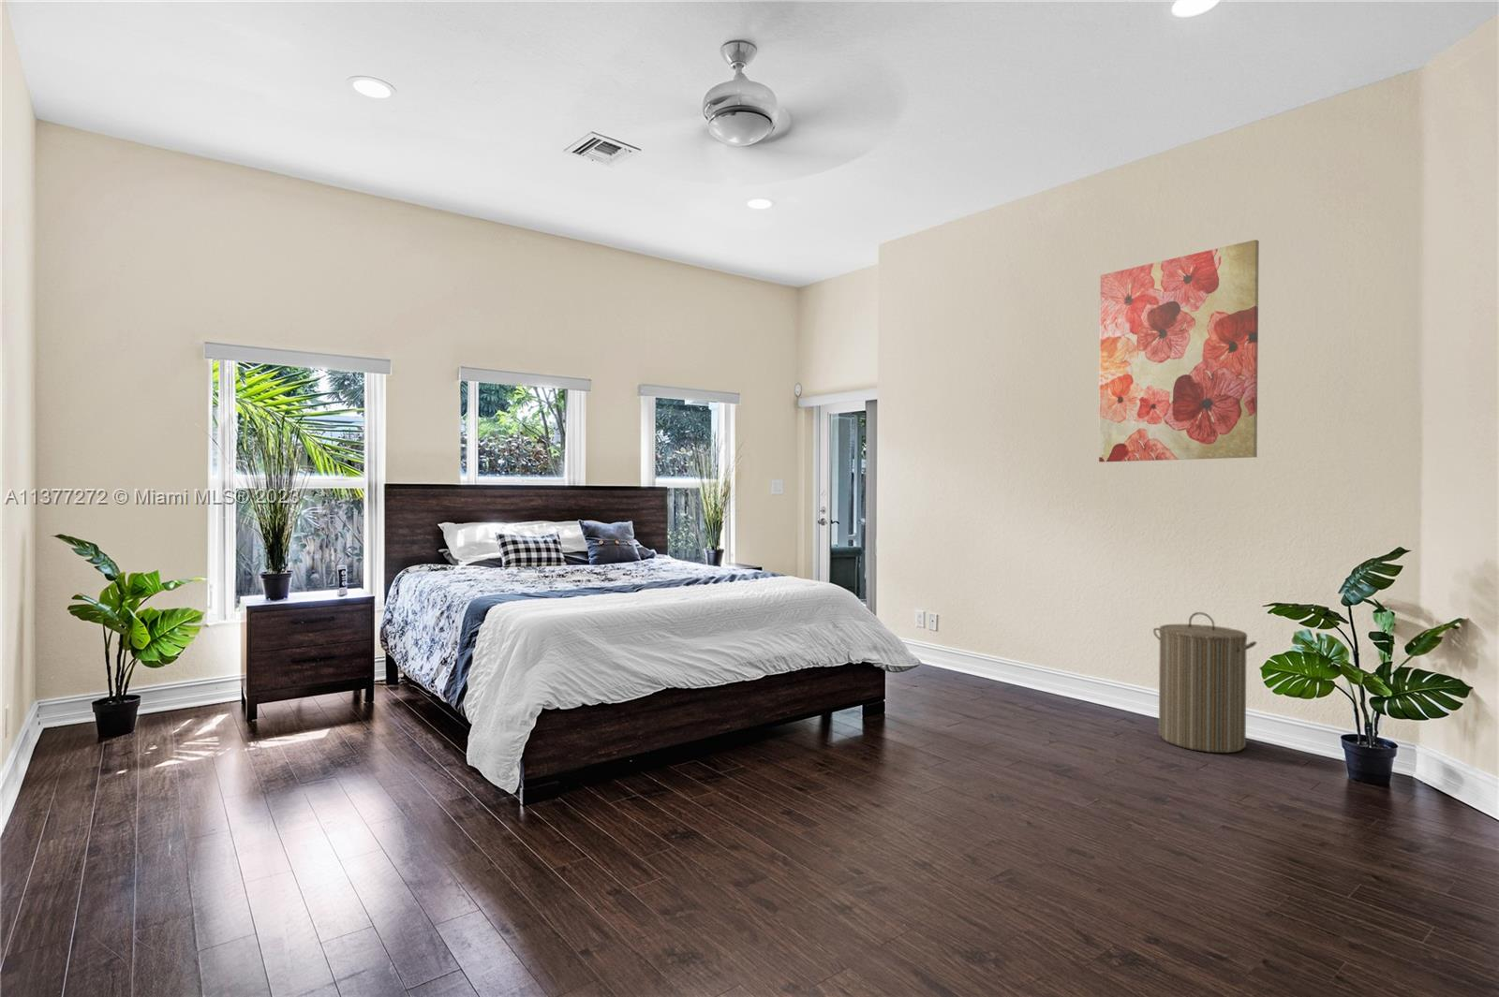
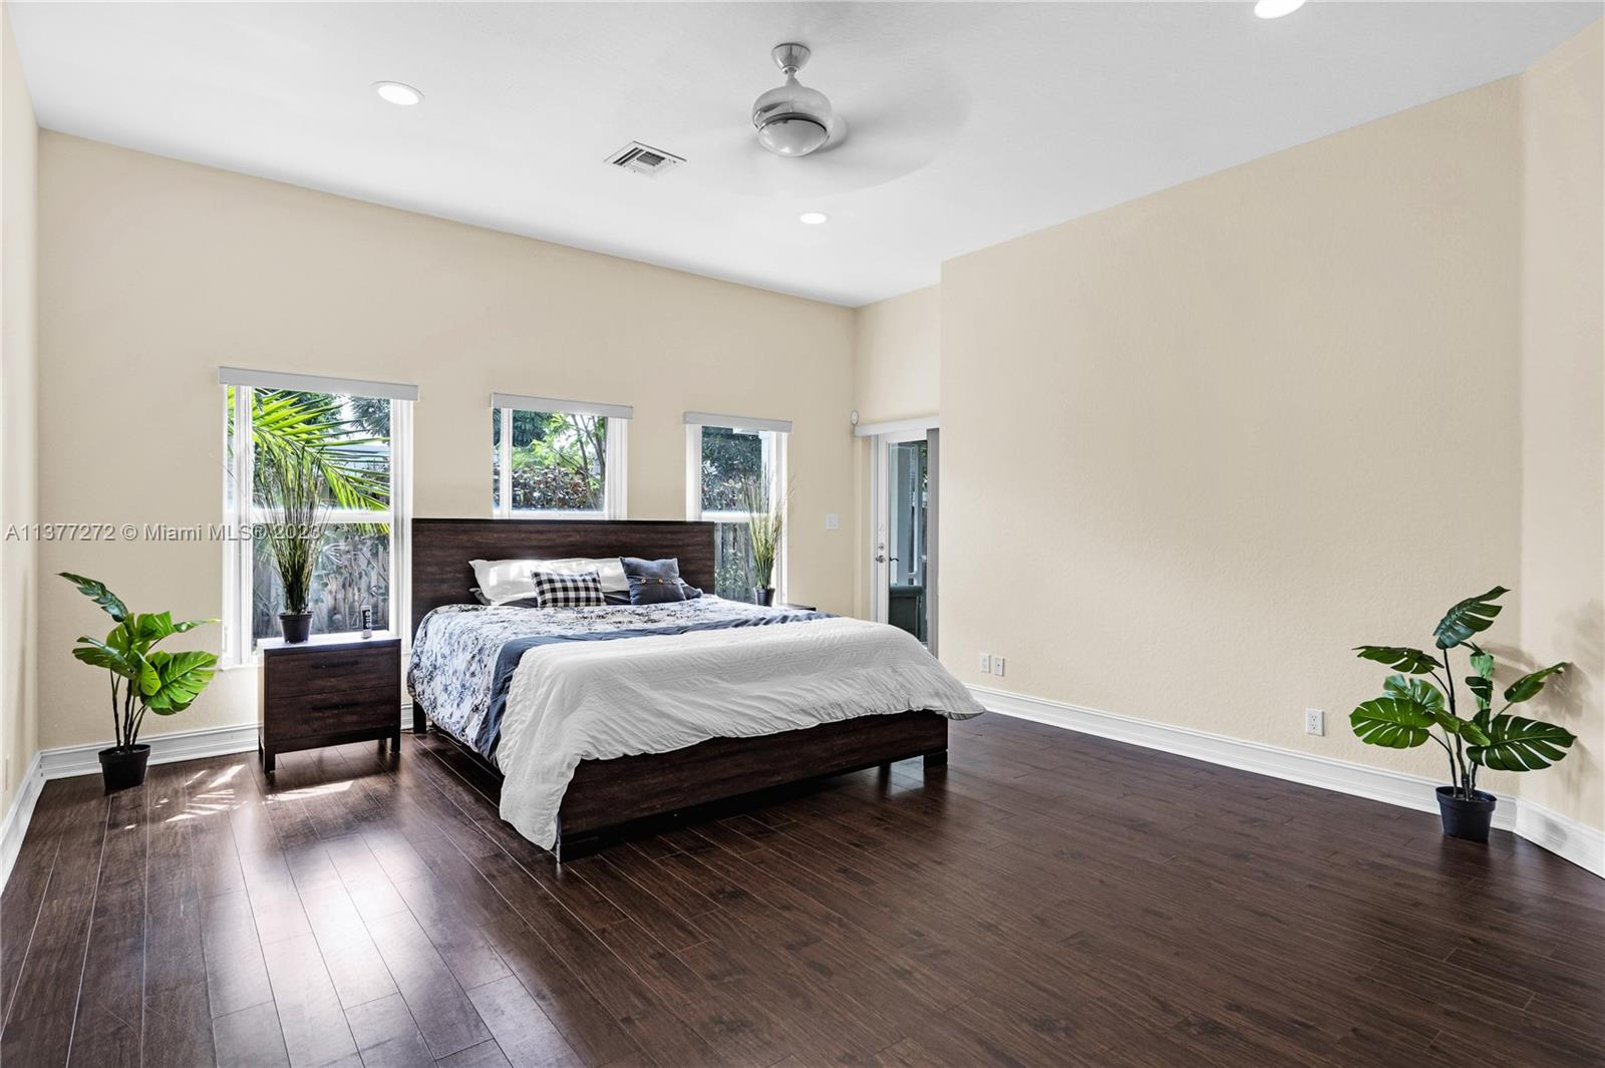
- laundry hamper [1153,611,1257,753]
- wall art [1098,239,1260,463]
